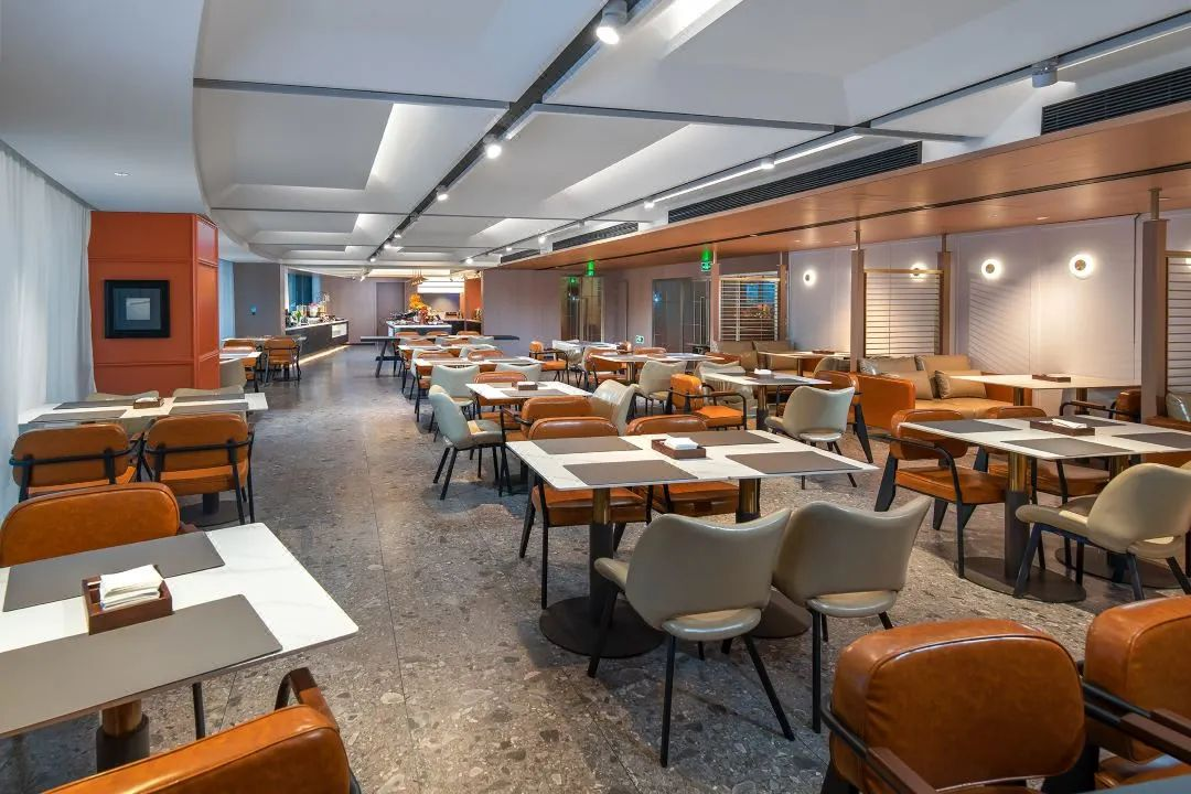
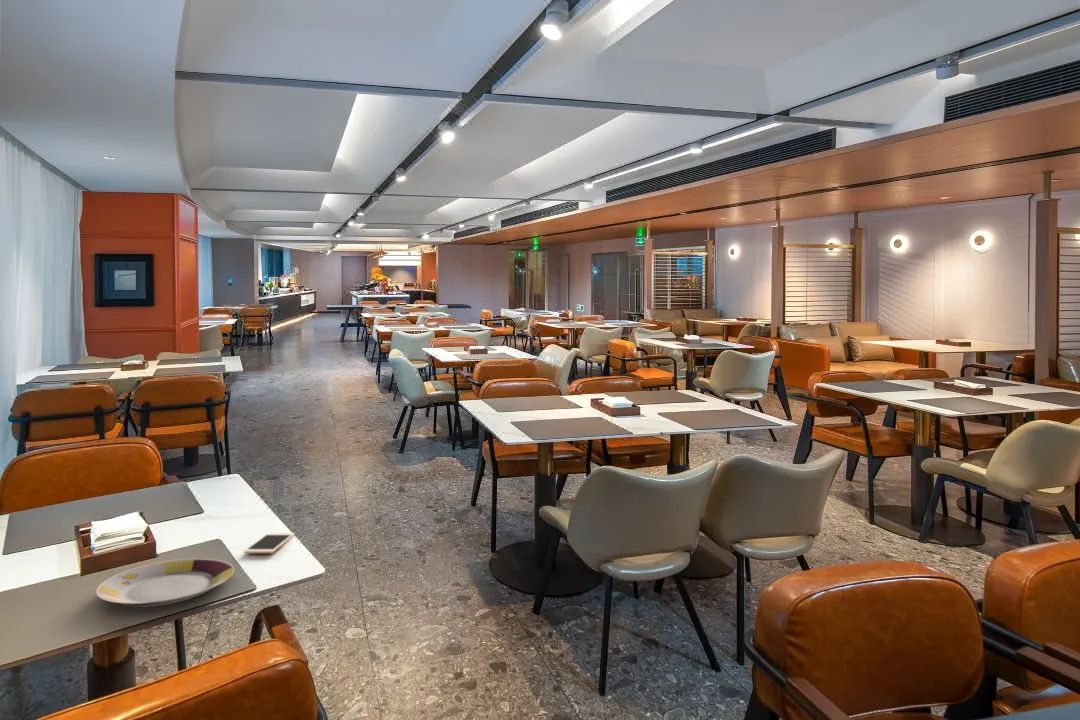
+ plate [95,557,235,608]
+ cell phone [243,532,296,554]
